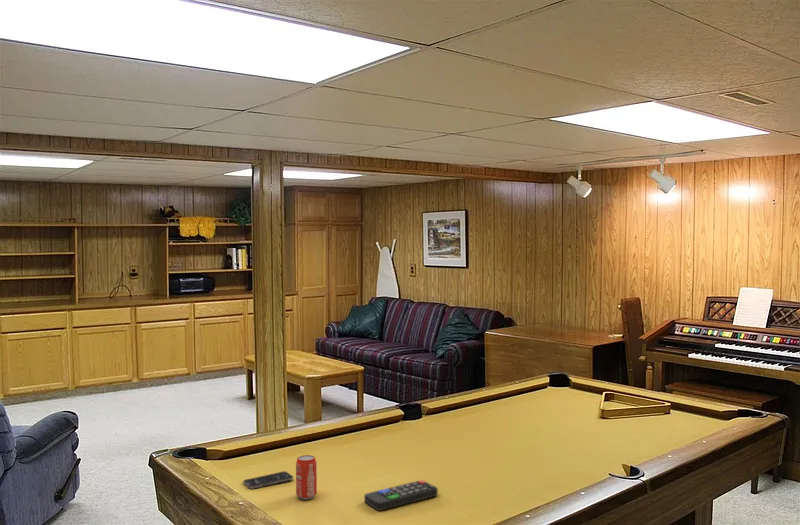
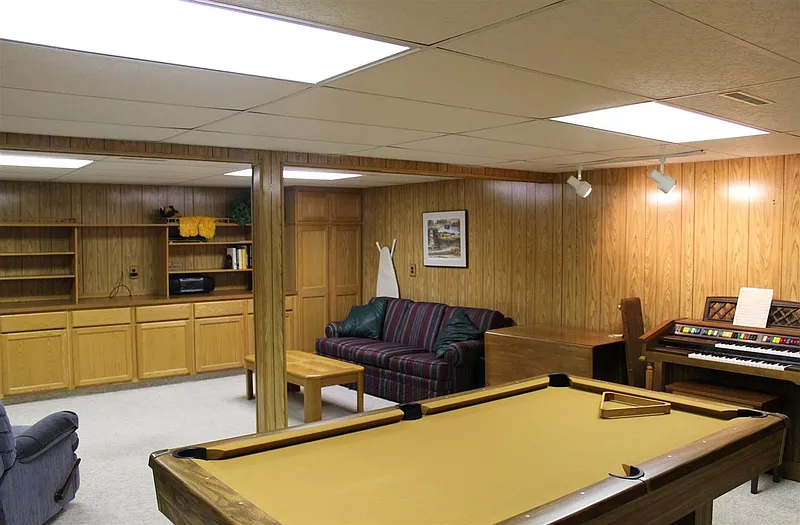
- beverage can [295,454,318,500]
- remote control [363,479,439,512]
- smartphone [242,470,294,490]
